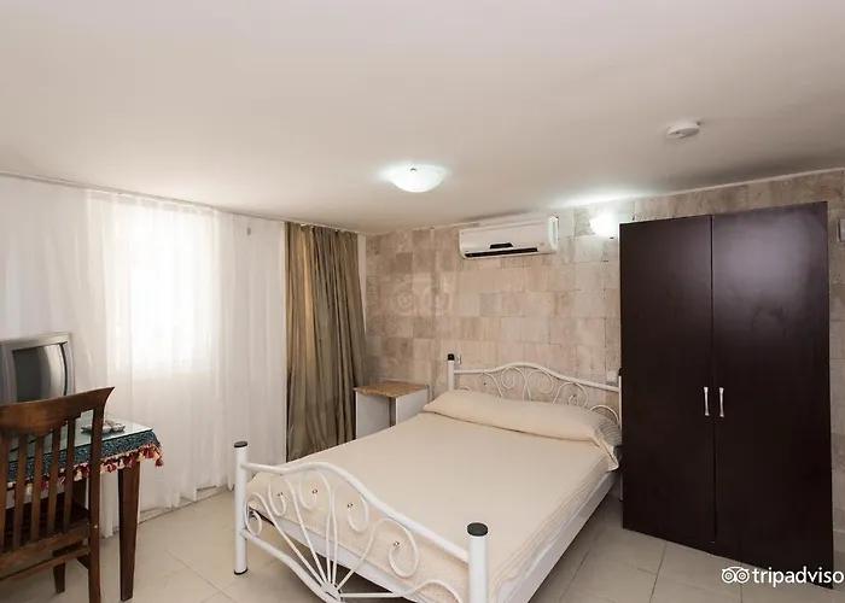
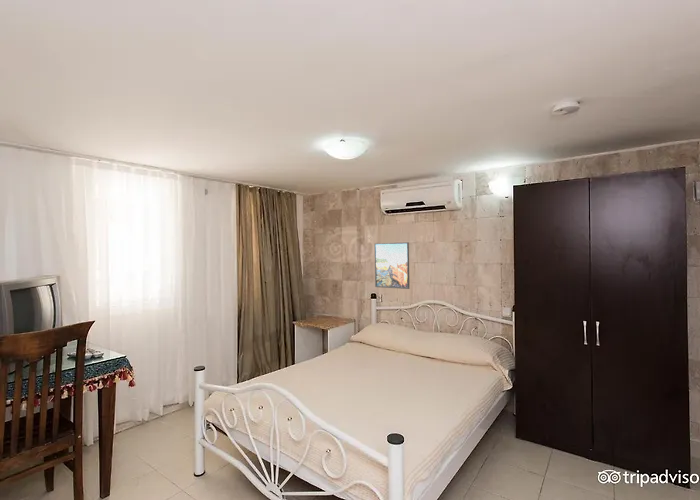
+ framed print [374,241,411,290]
